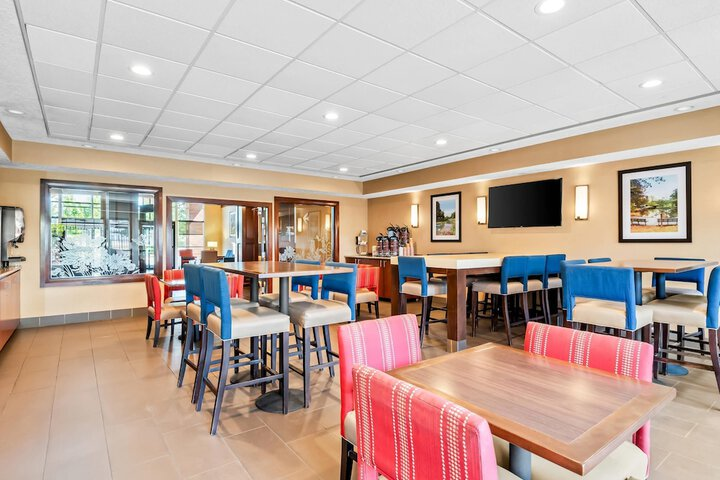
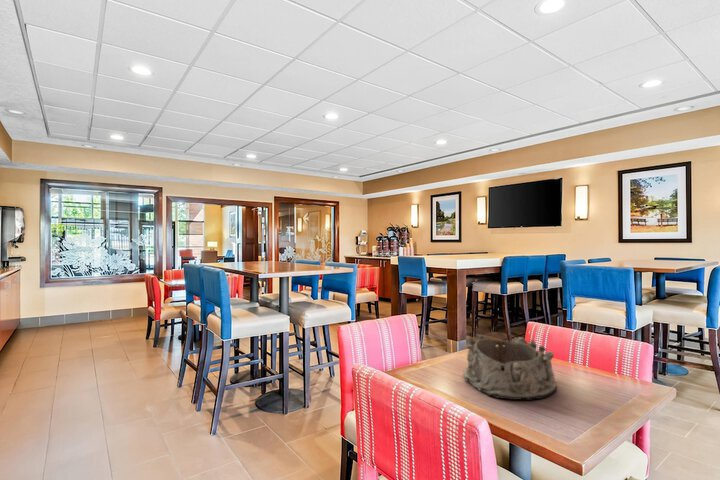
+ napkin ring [463,334,557,401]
